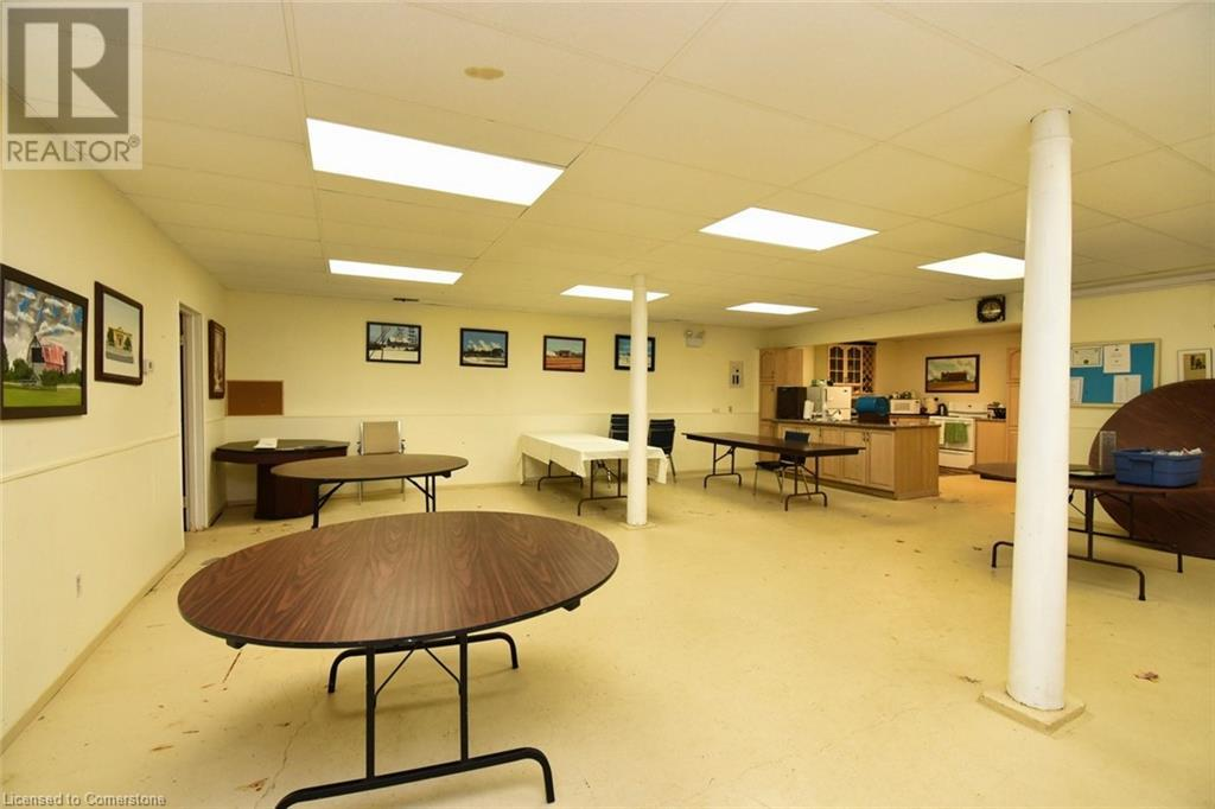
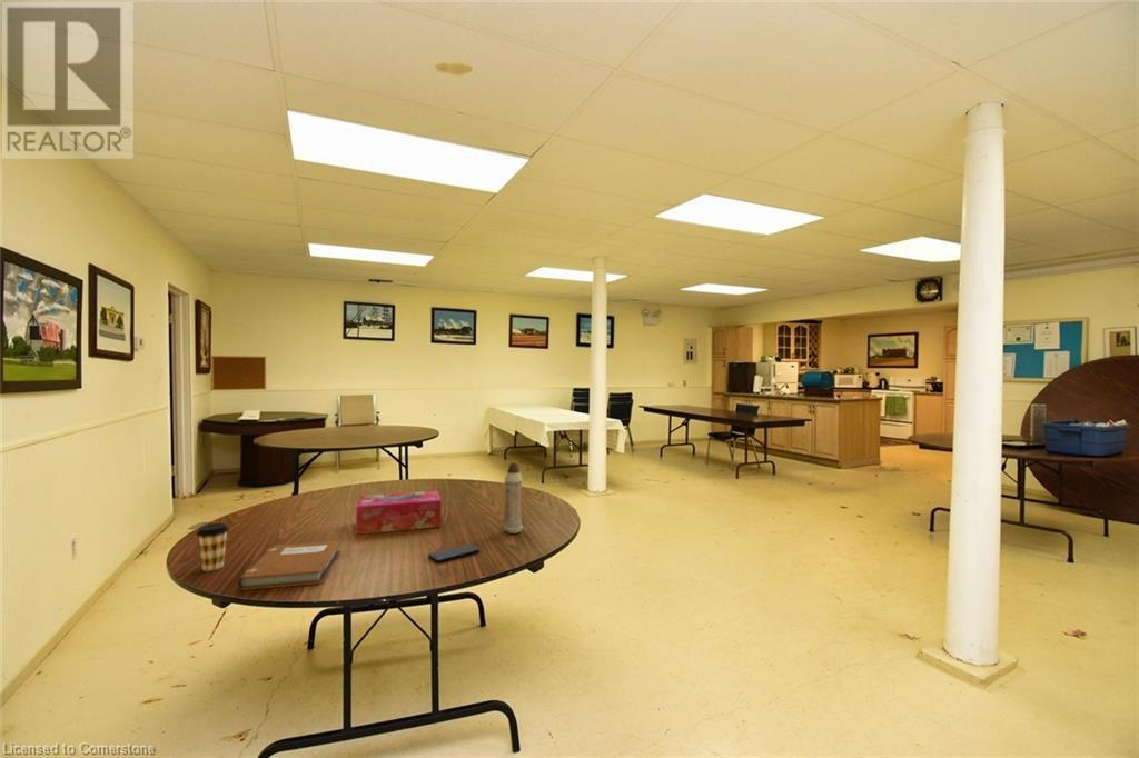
+ smartphone [427,542,481,563]
+ spray bottle [503,462,524,535]
+ tissue box [355,490,442,536]
+ coffee cup [196,522,230,572]
+ notebook [236,540,341,591]
